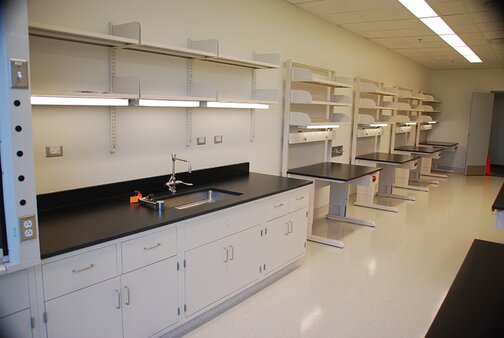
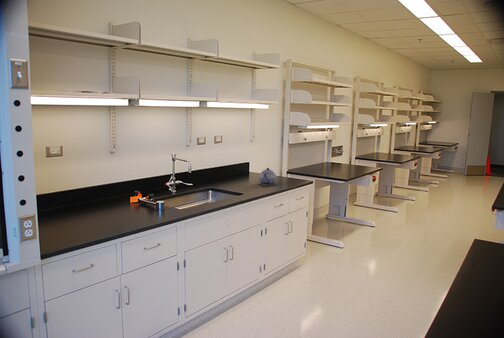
+ teapot [258,167,277,186]
